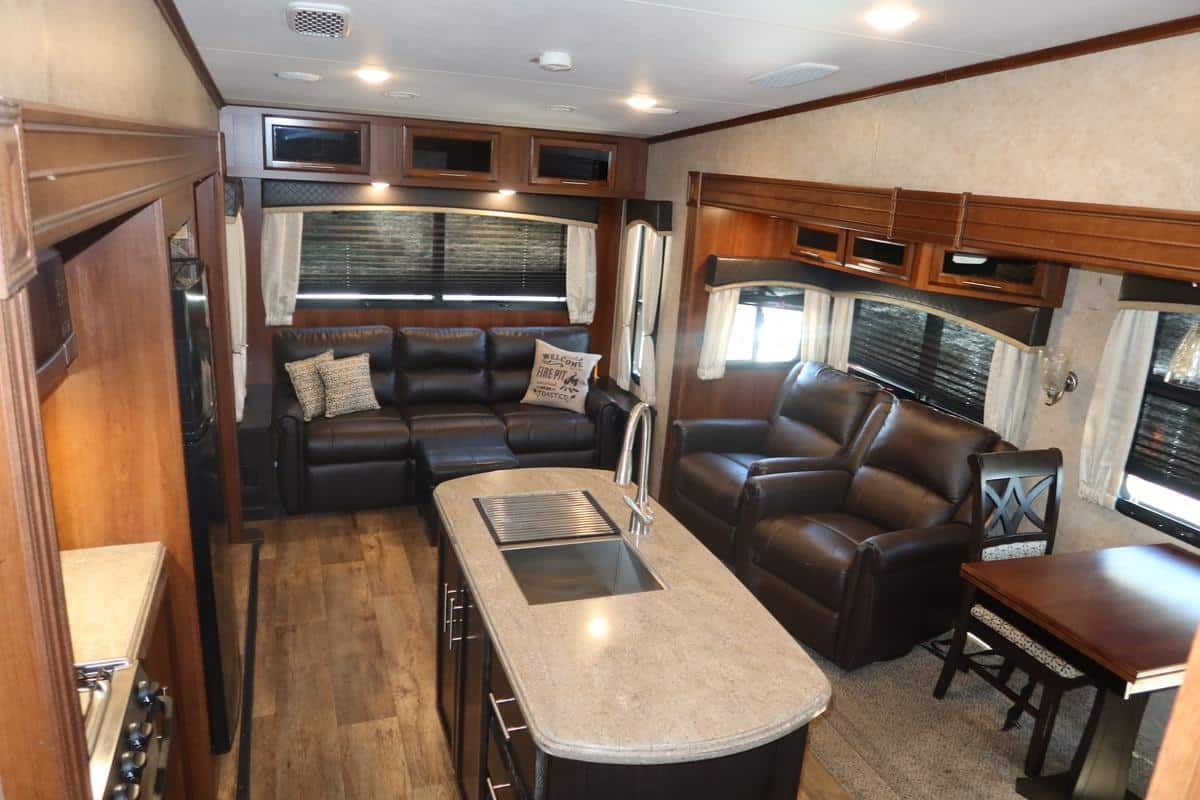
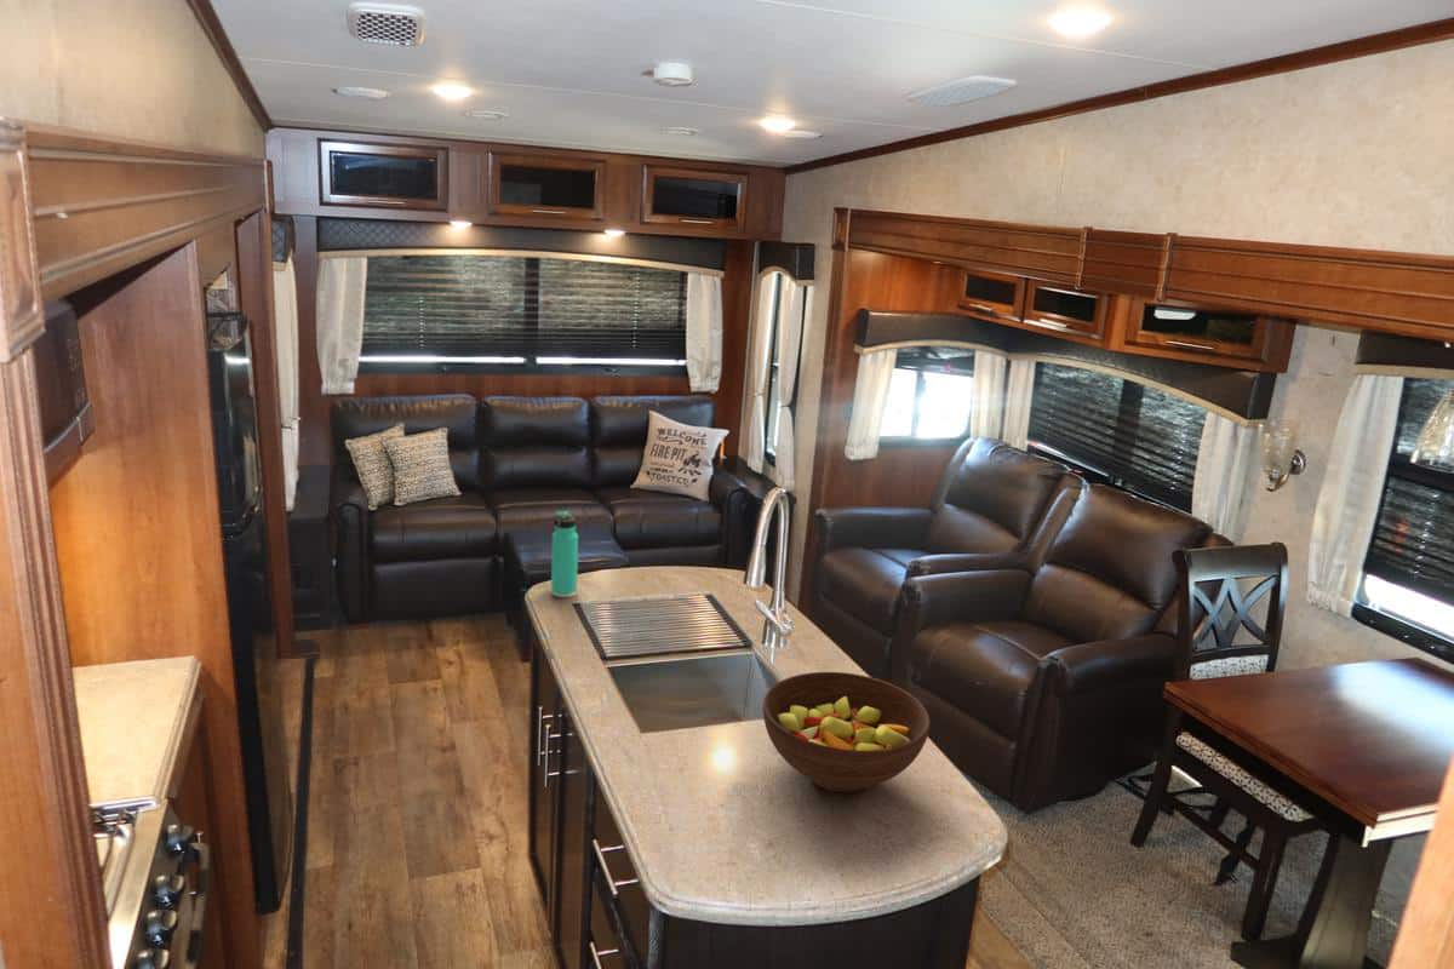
+ fruit bowl [762,671,932,793]
+ thermos bottle [550,510,579,598]
